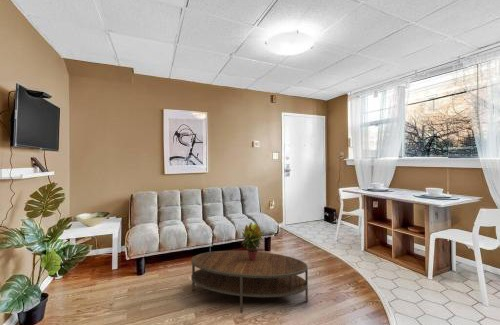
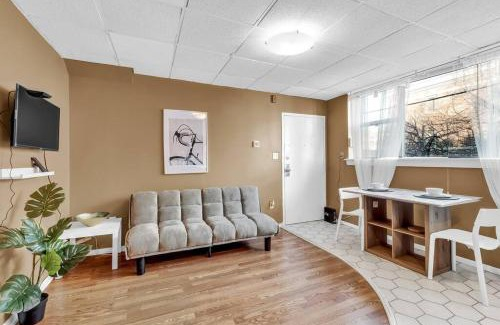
- coffee table [190,250,309,314]
- potted plant [240,222,264,261]
